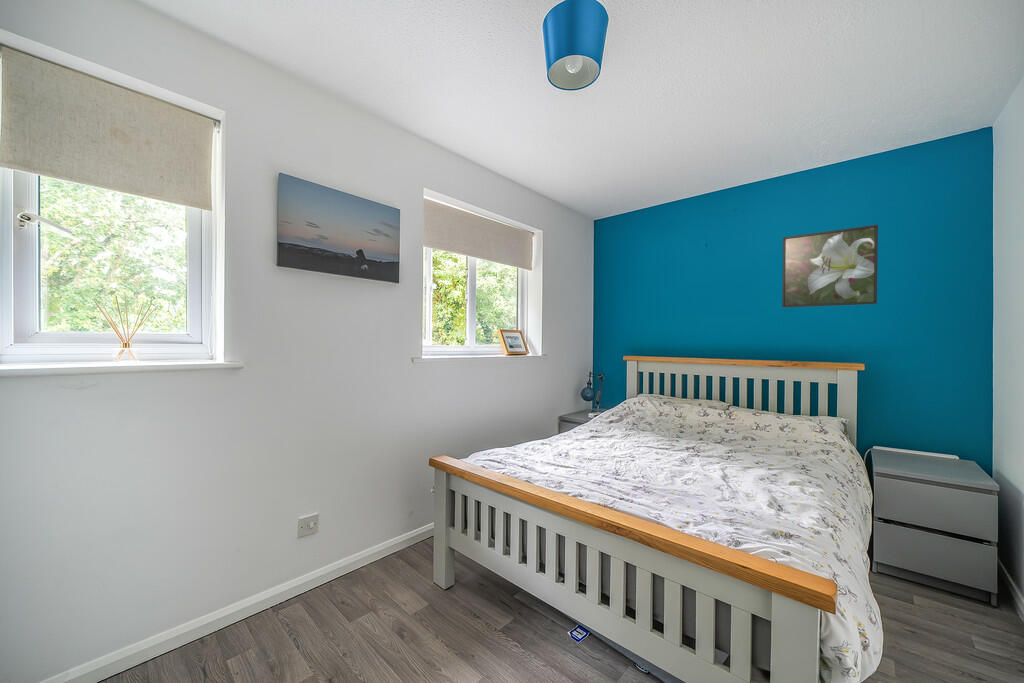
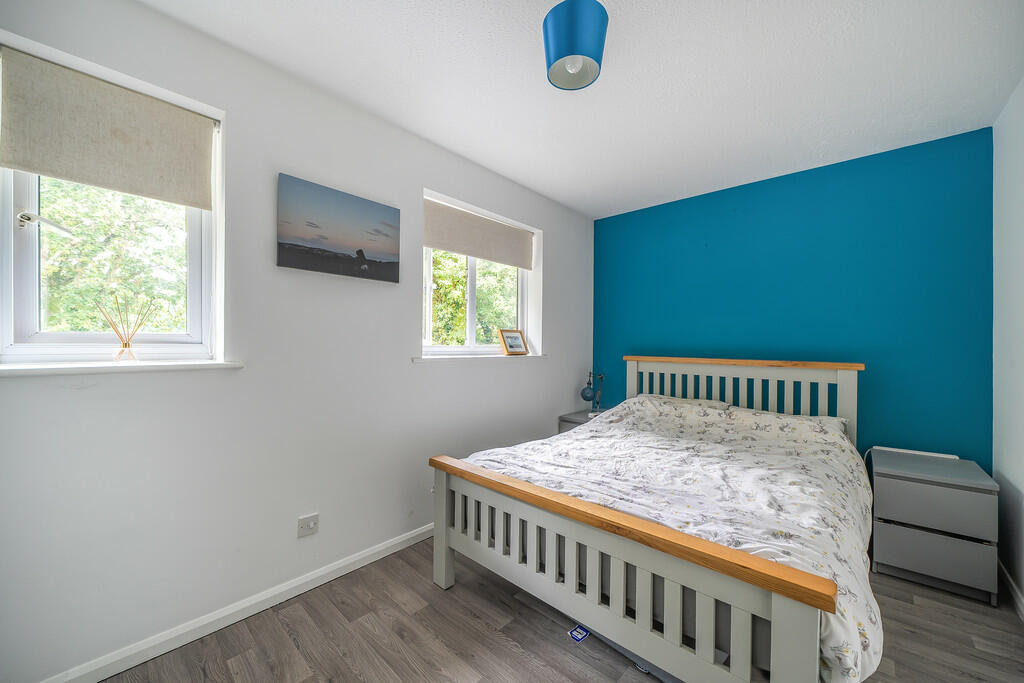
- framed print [781,224,879,309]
